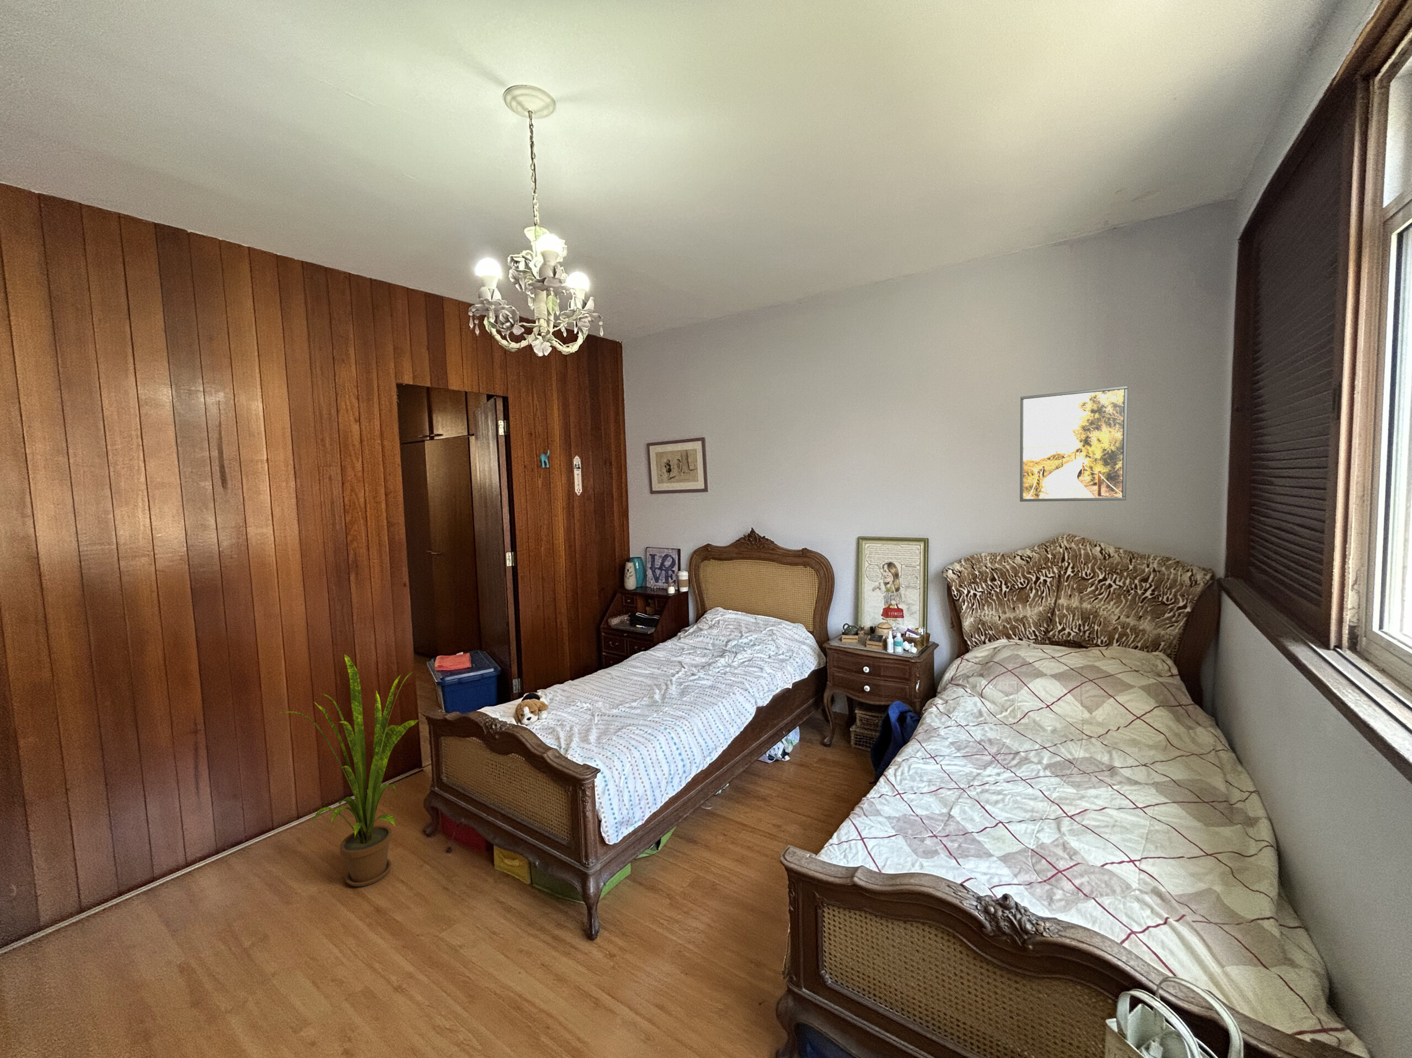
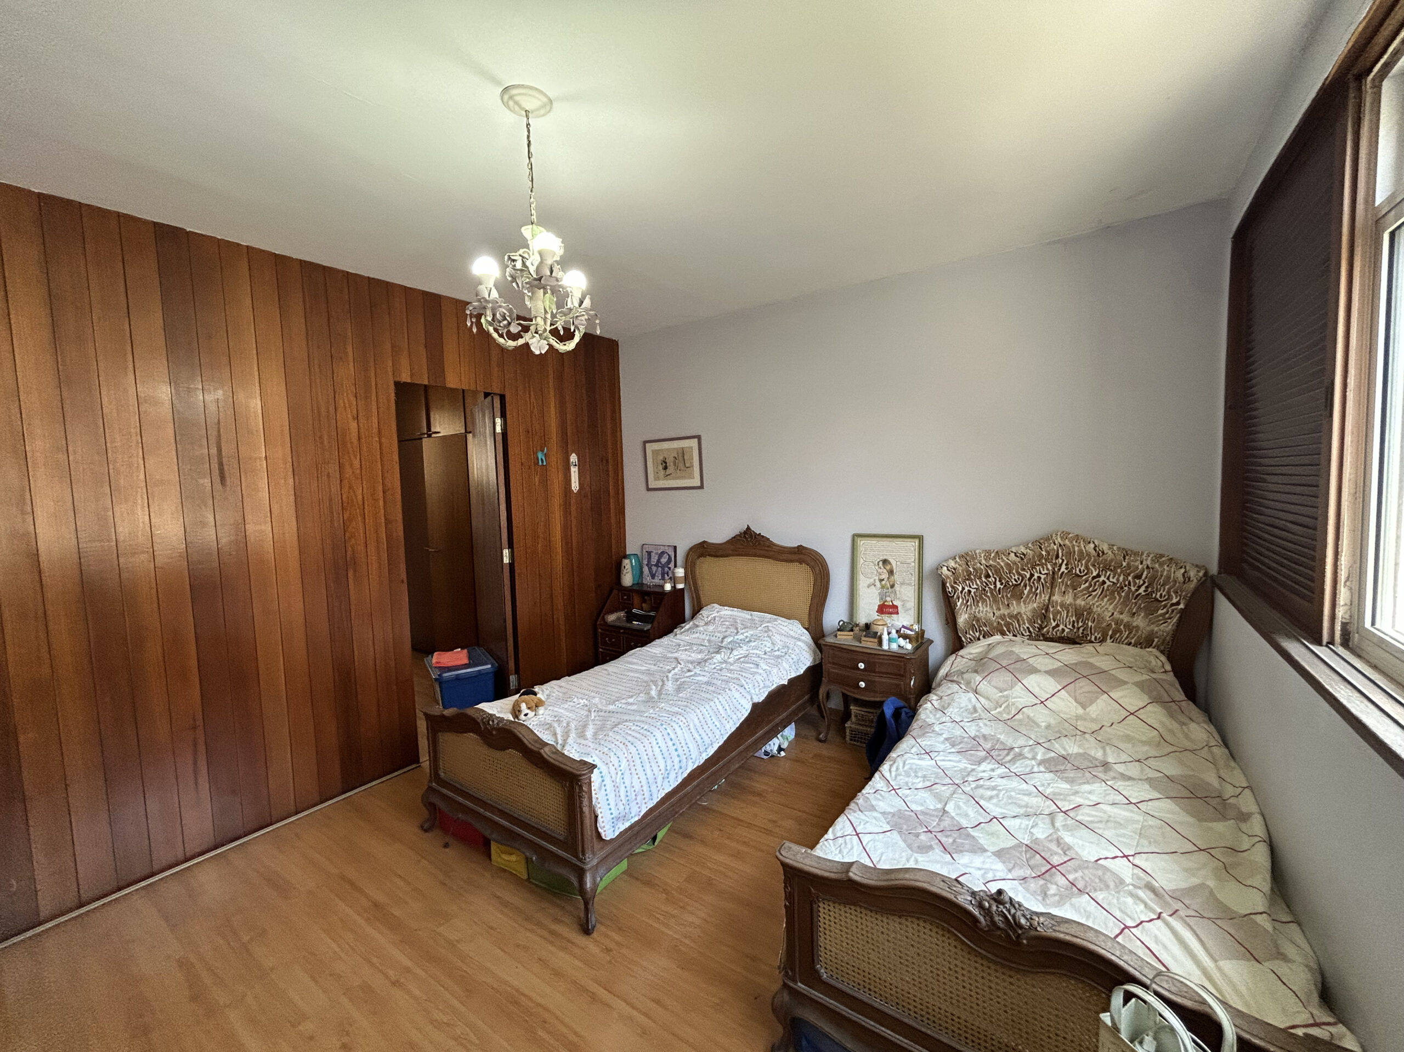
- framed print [1020,386,1128,502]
- house plant [278,653,419,887]
